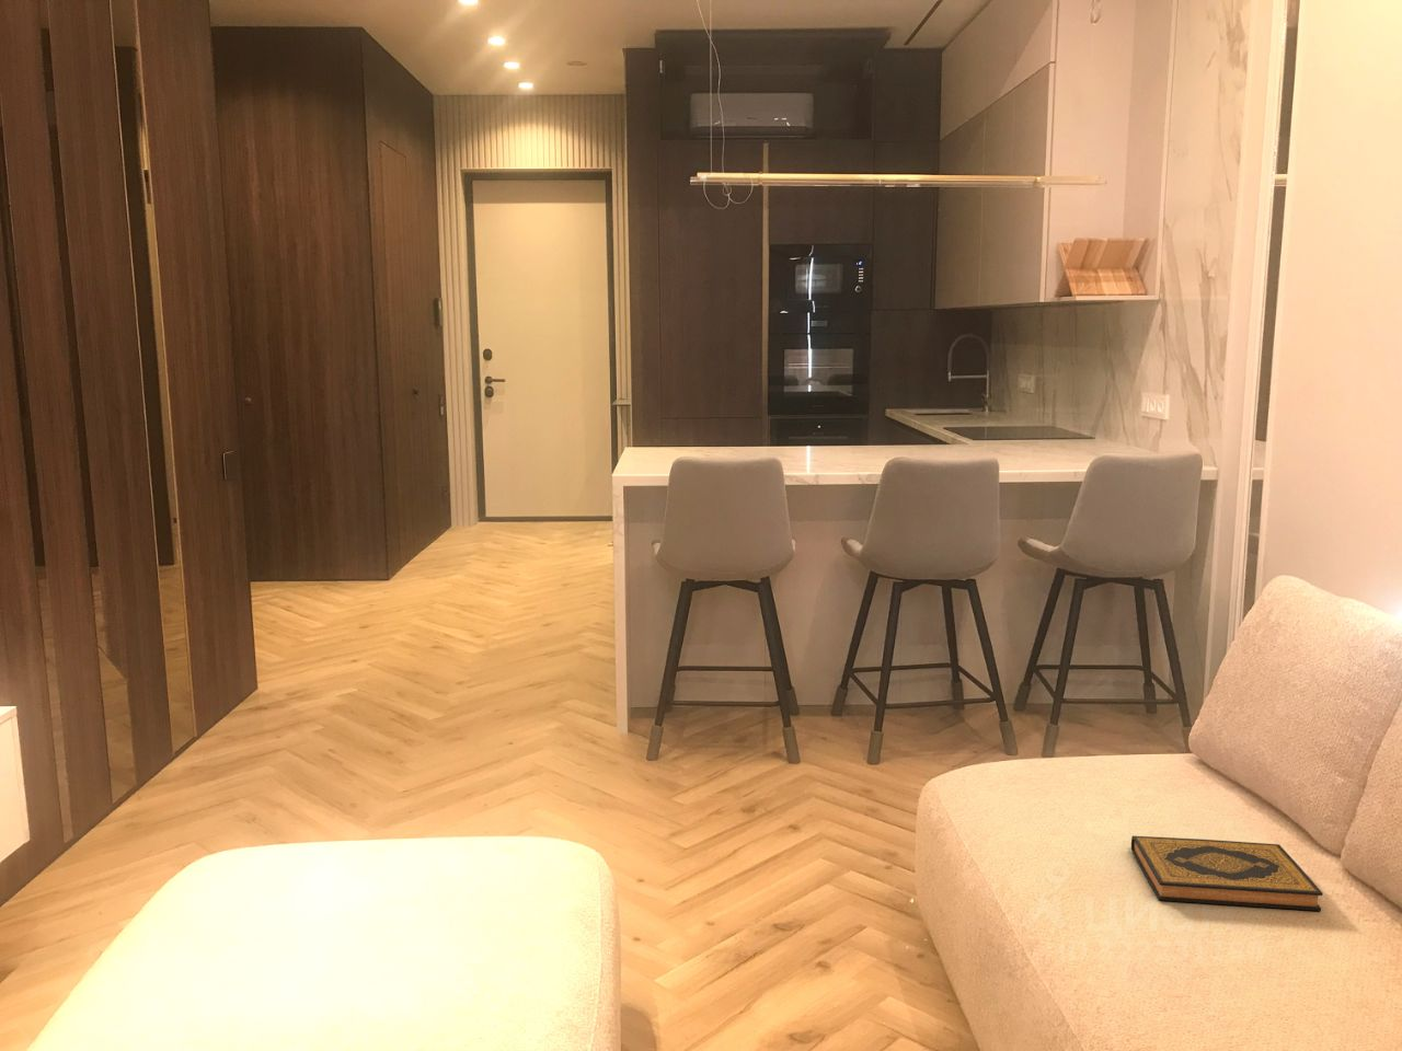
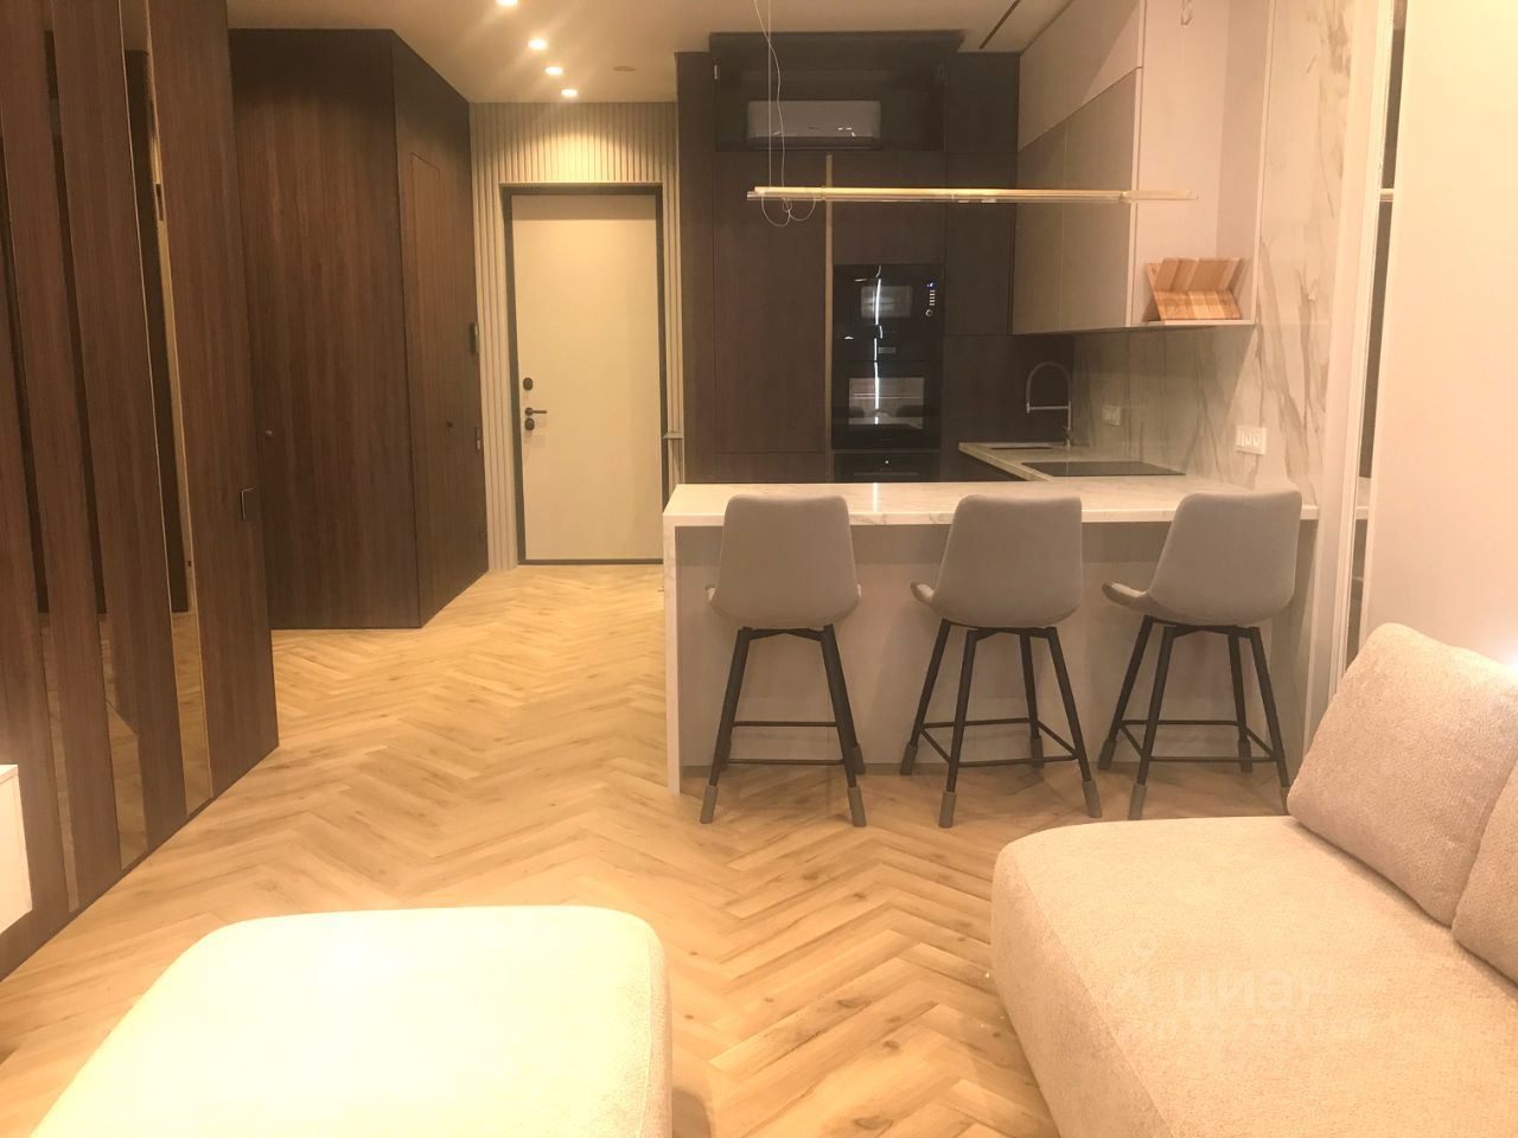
- hardback book [1130,836,1325,912]
